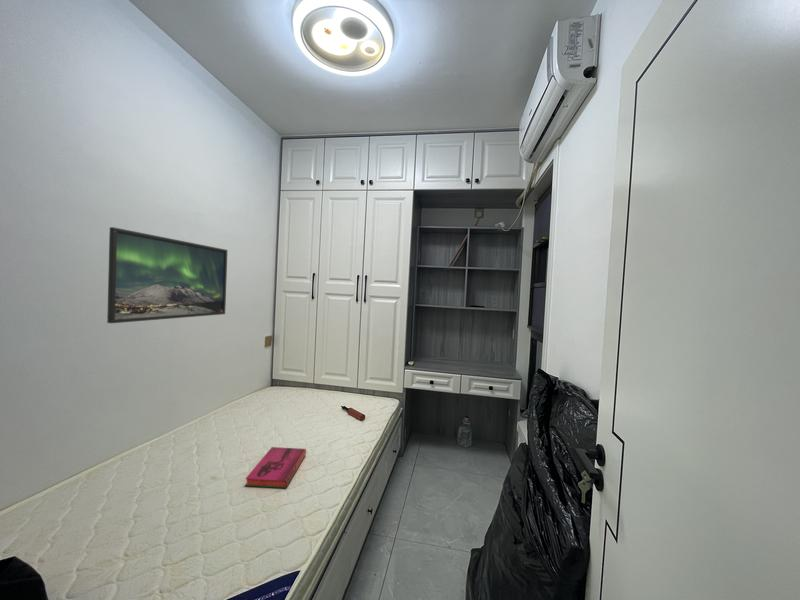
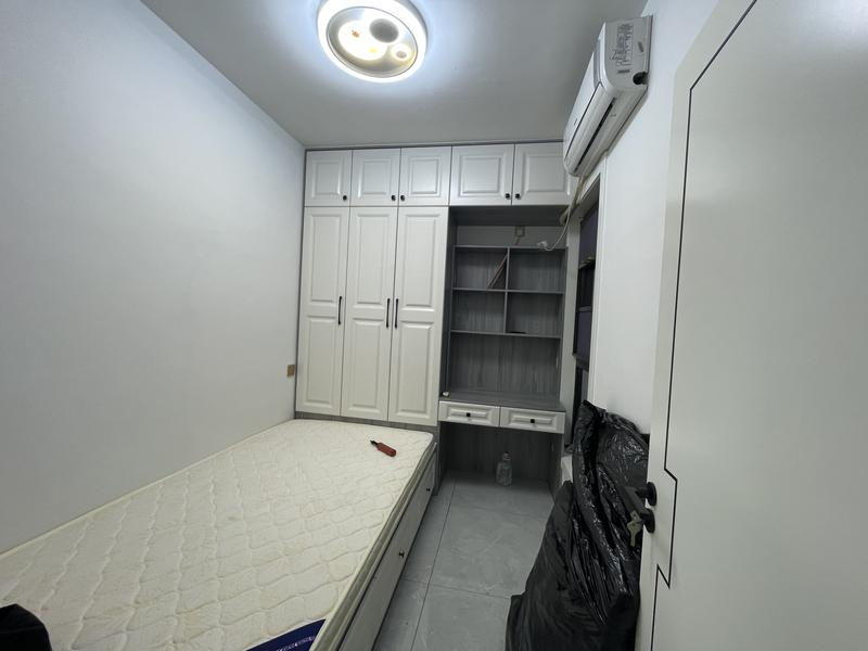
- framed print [106,226,229,324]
- hardback book [244,446,307,489]
